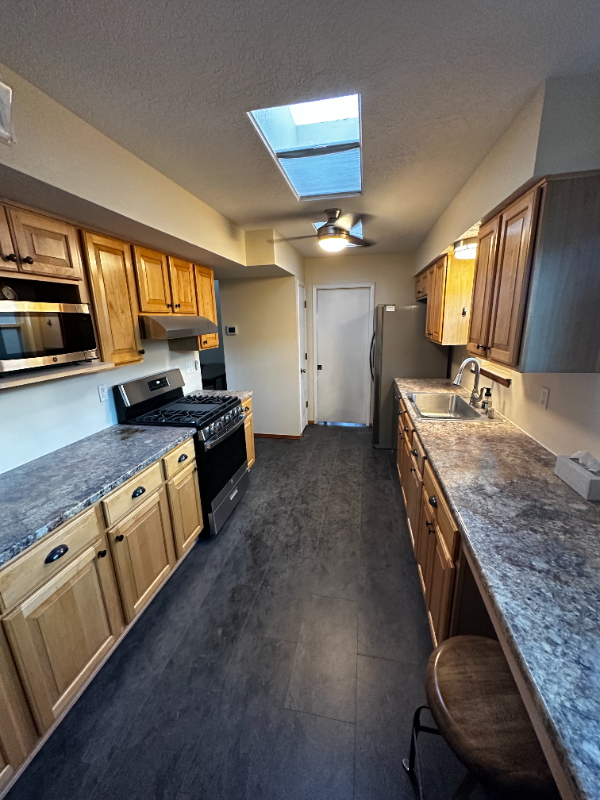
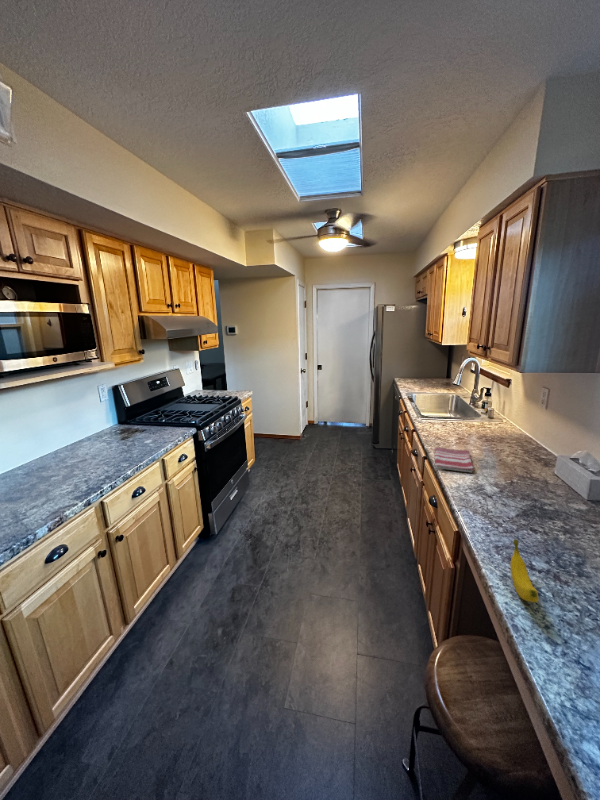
+ banana [509,538,539,603]
+ dish towel [434,446,474,474]
